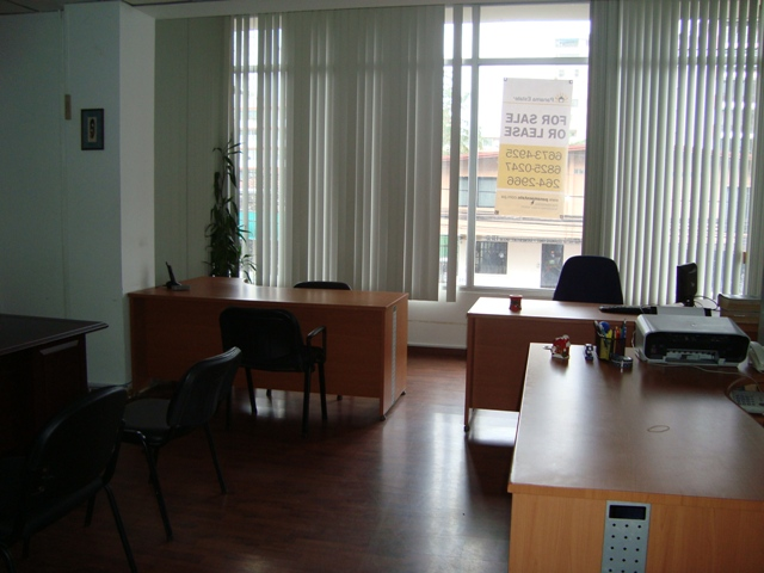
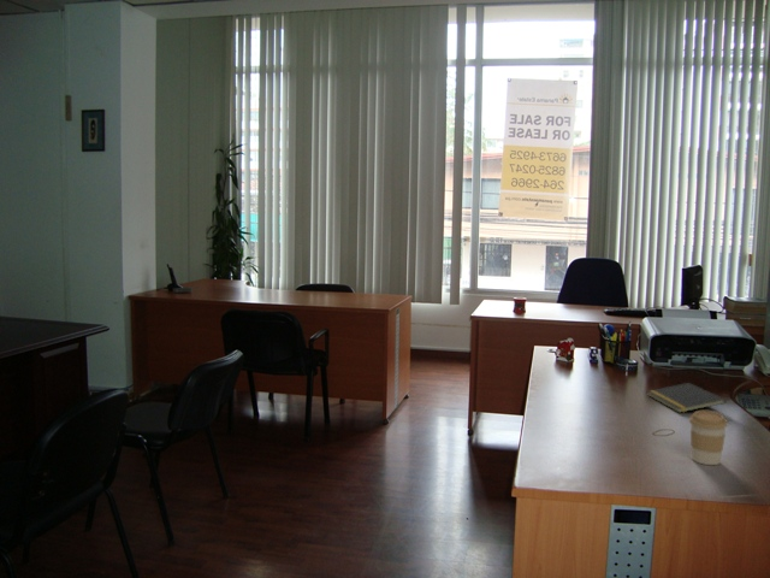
+ coffee cup [688,409,729,466]
+ notepad [646,382,727,414]
